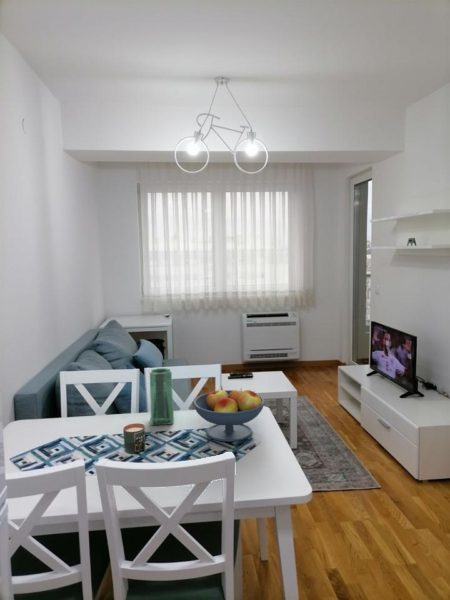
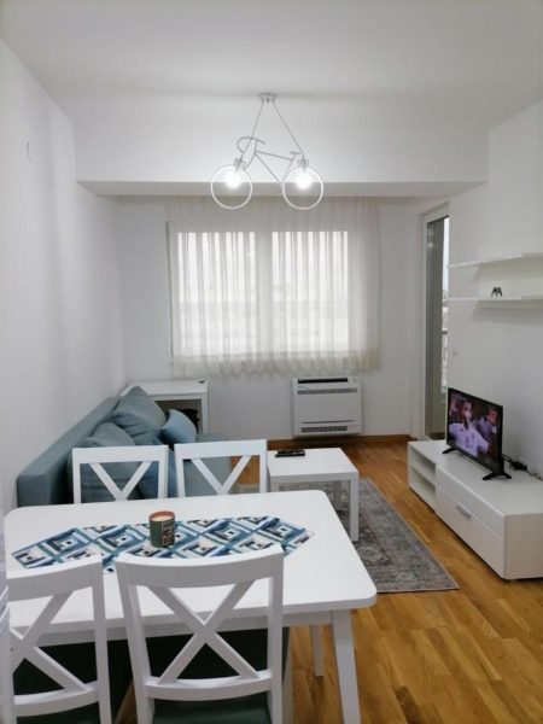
- fruit bowl [192,387,266,443]
- vase [149,367,175,426]
